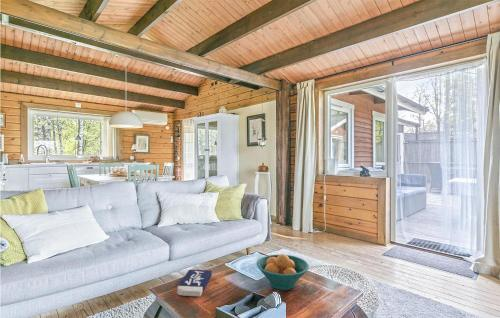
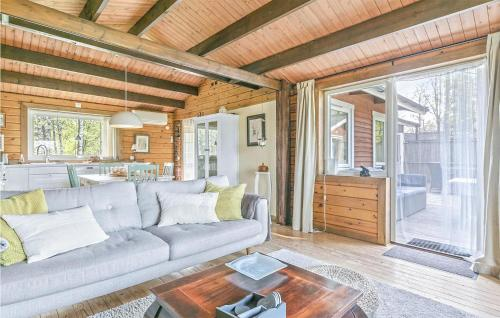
- fruit bowl [256,253,310,291]
- book [176,269,212,297]
